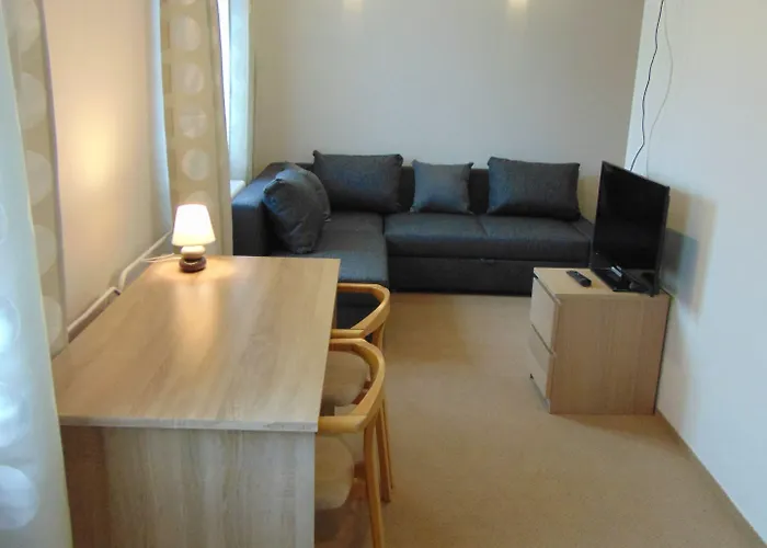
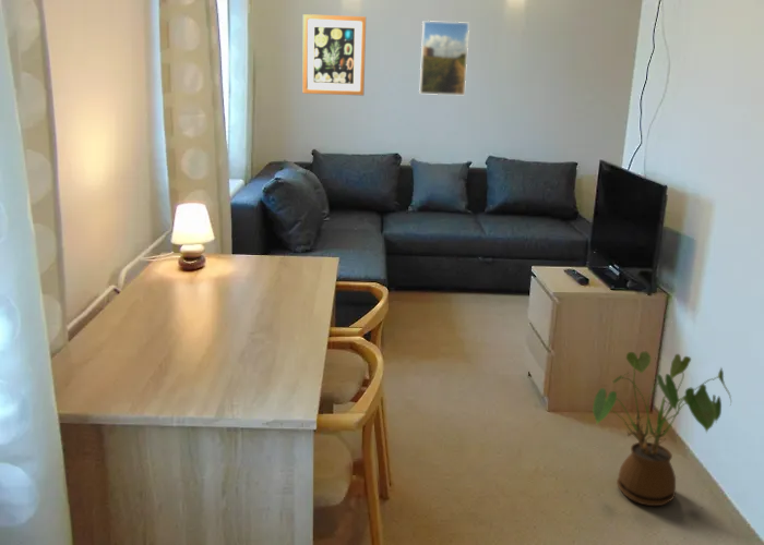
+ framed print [418,20,470,96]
+ wall art [302,13,367,97]
+ house plant [589,351,732,507]
